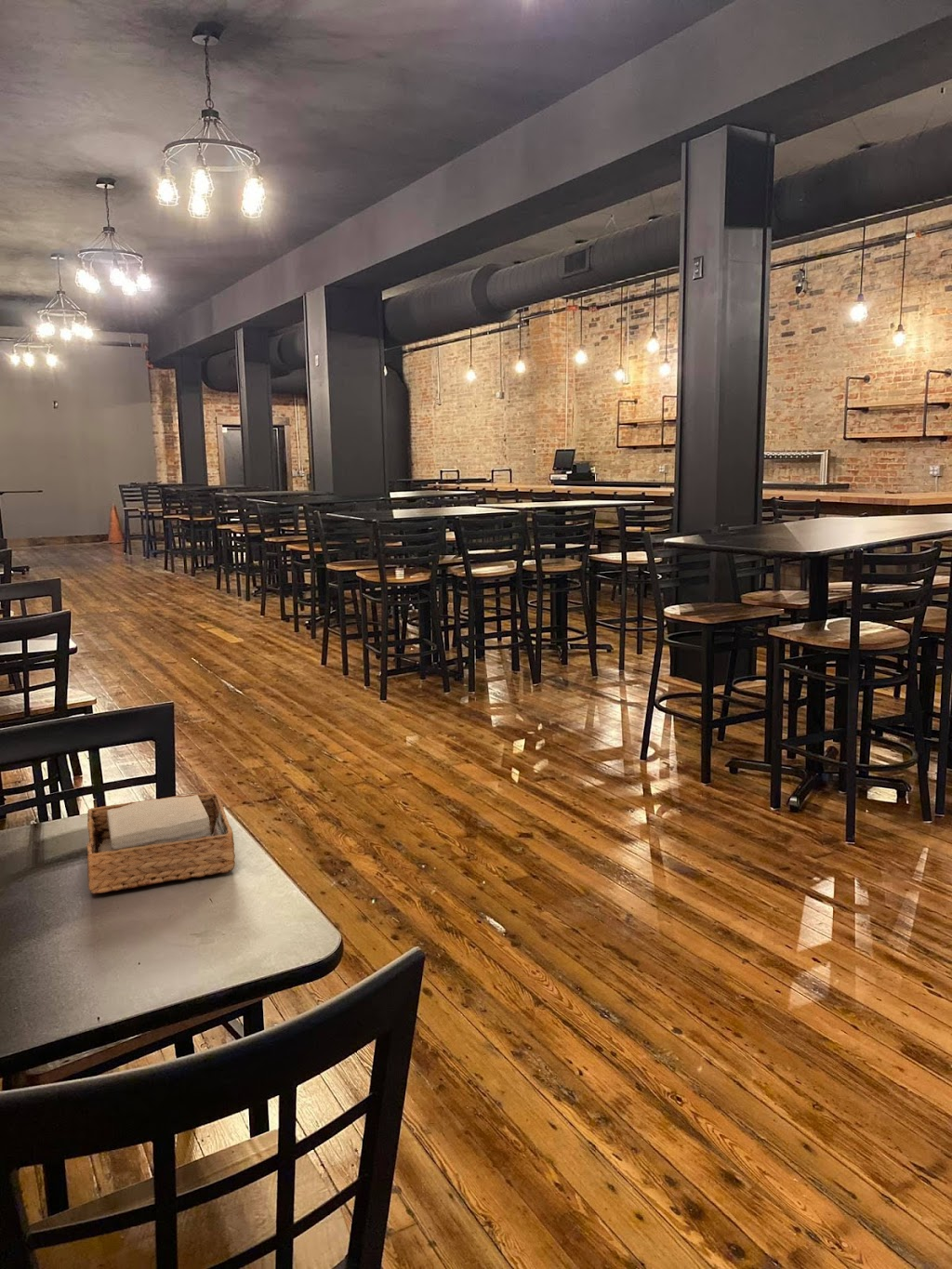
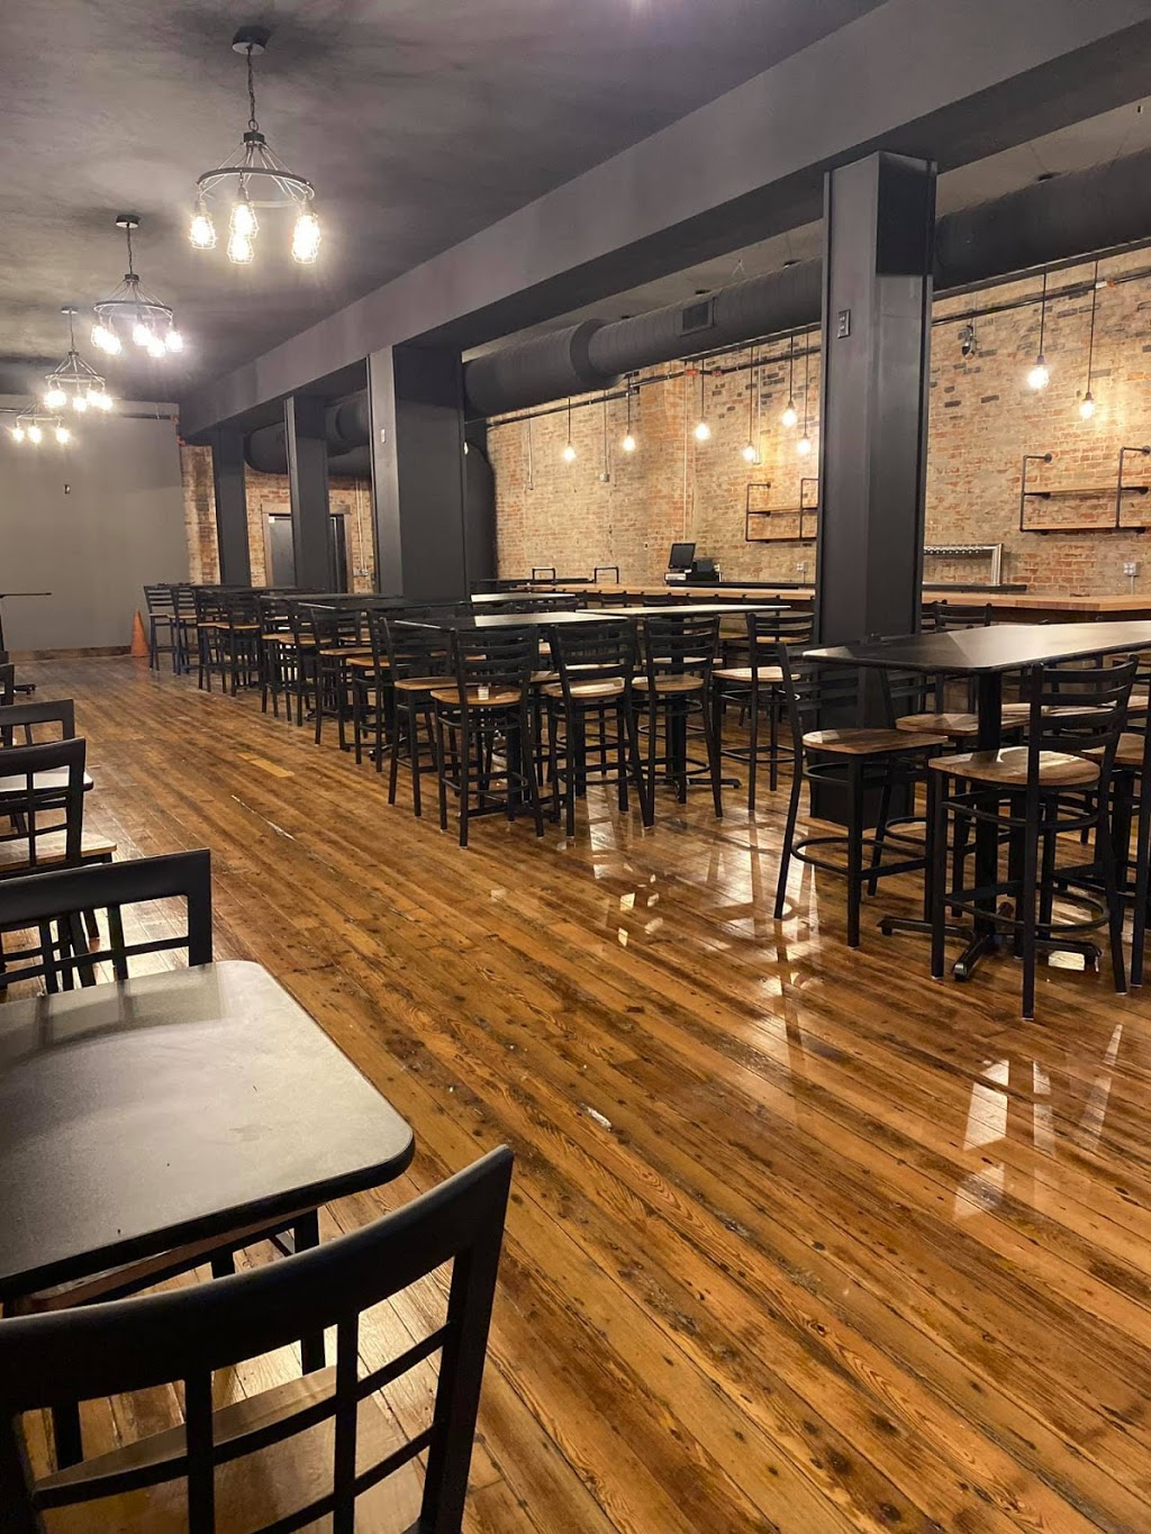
- napkin holder [86,791,236,894]
